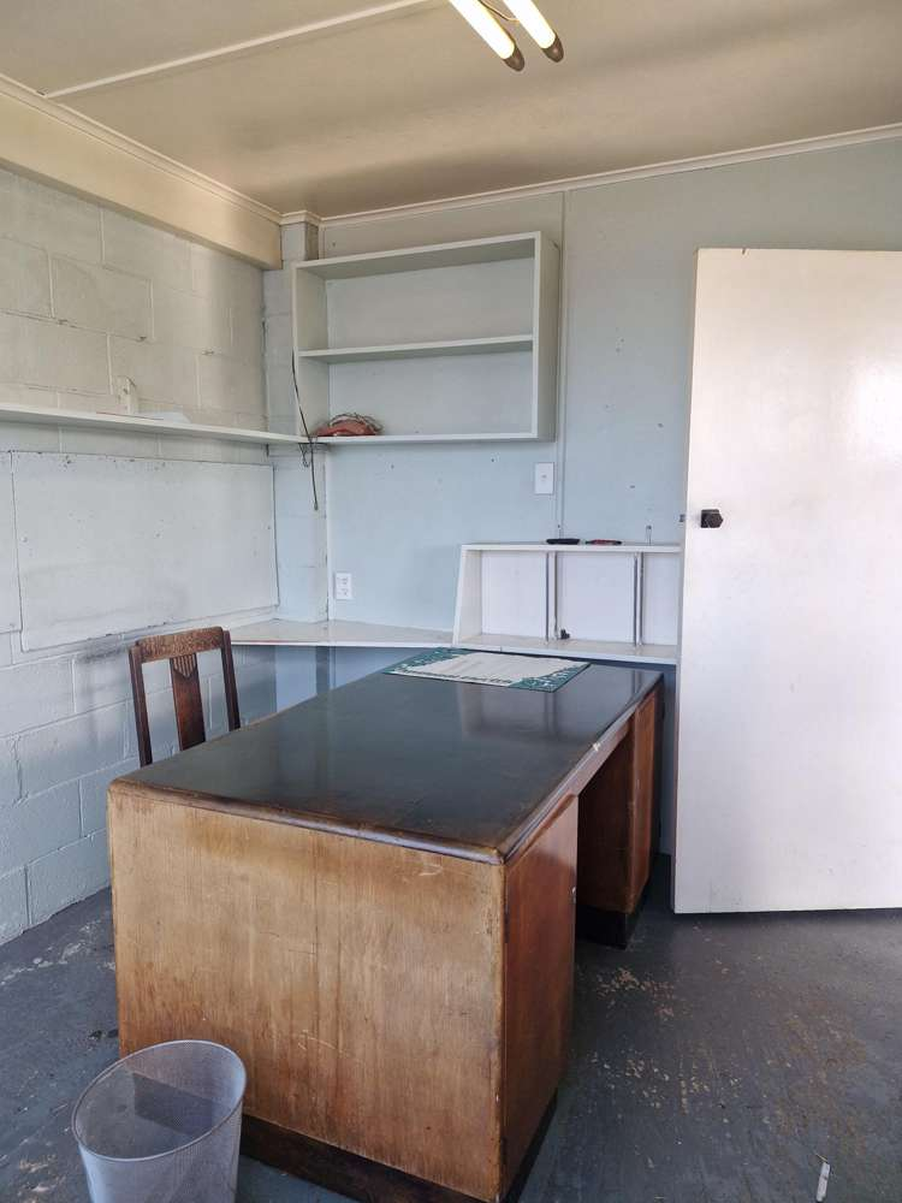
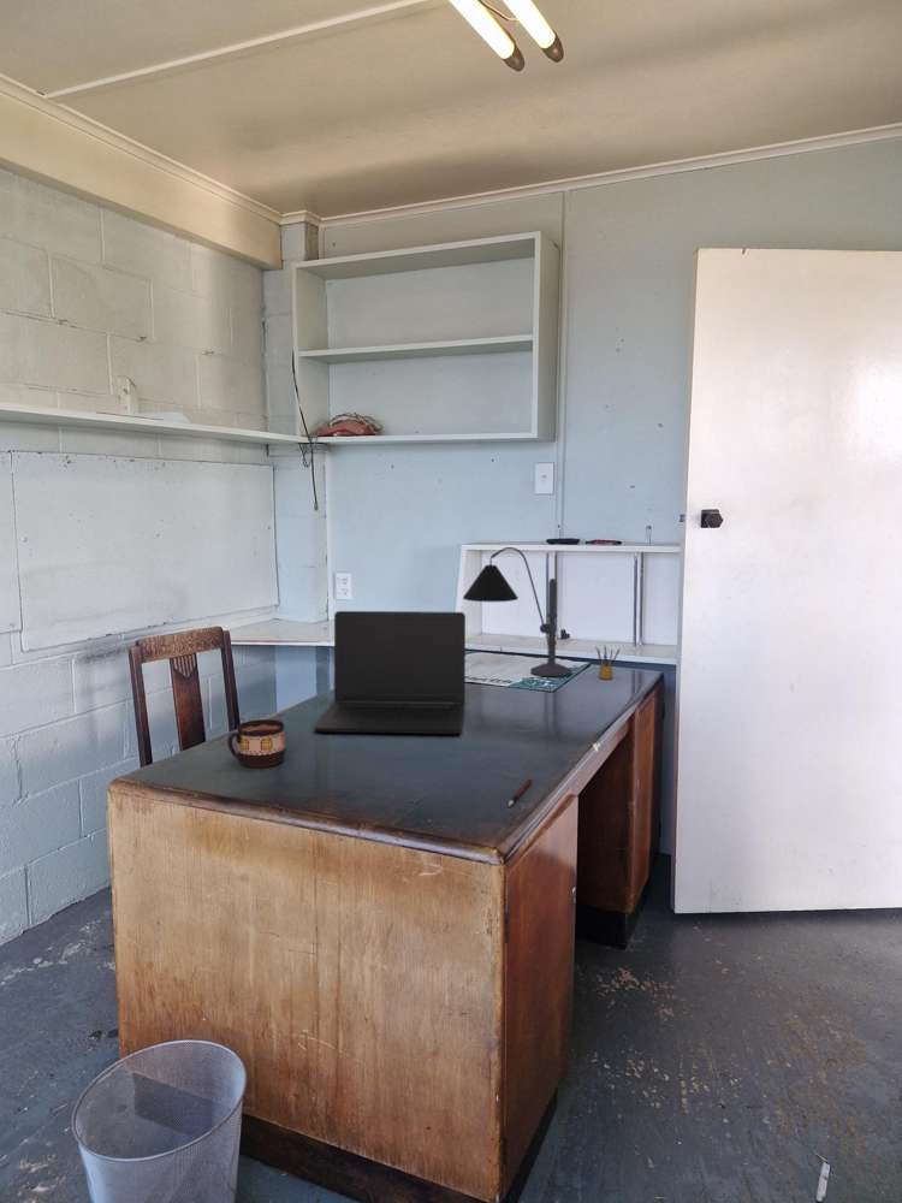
+ laptop [313,610,467,735]
+ pen [508,777,533,807]
+ pencil box [594,645,621,681]
+ cup [226,718,286,768]
+ desk lamp [462,546,572,677]
